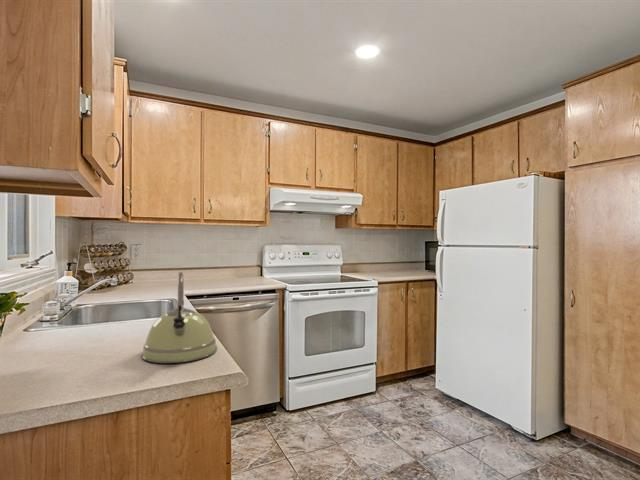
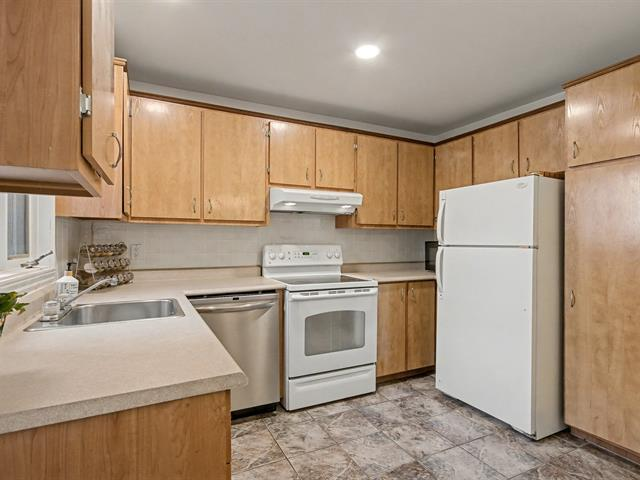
- kettle [141,271,218,364]
